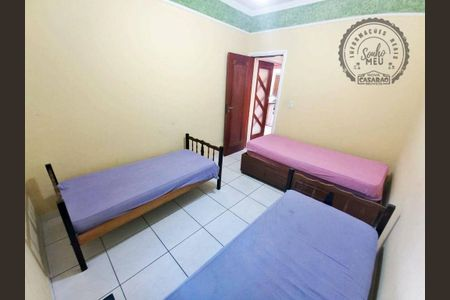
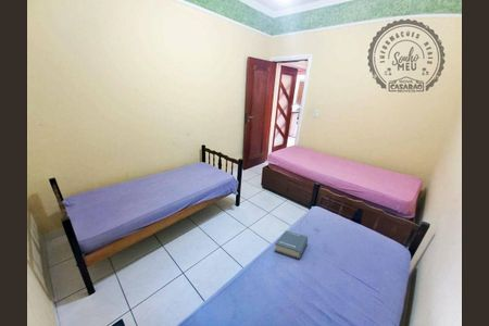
+ book [274,229,309,260]
